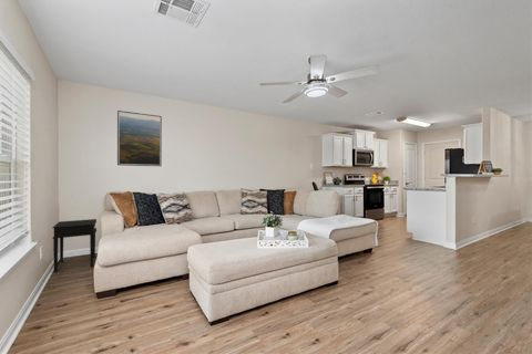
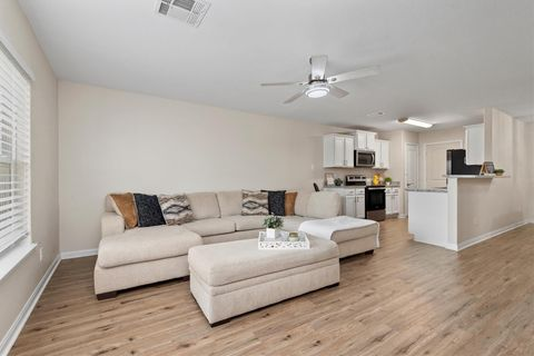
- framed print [116,110,163,167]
- side table [52,218,98,273]
